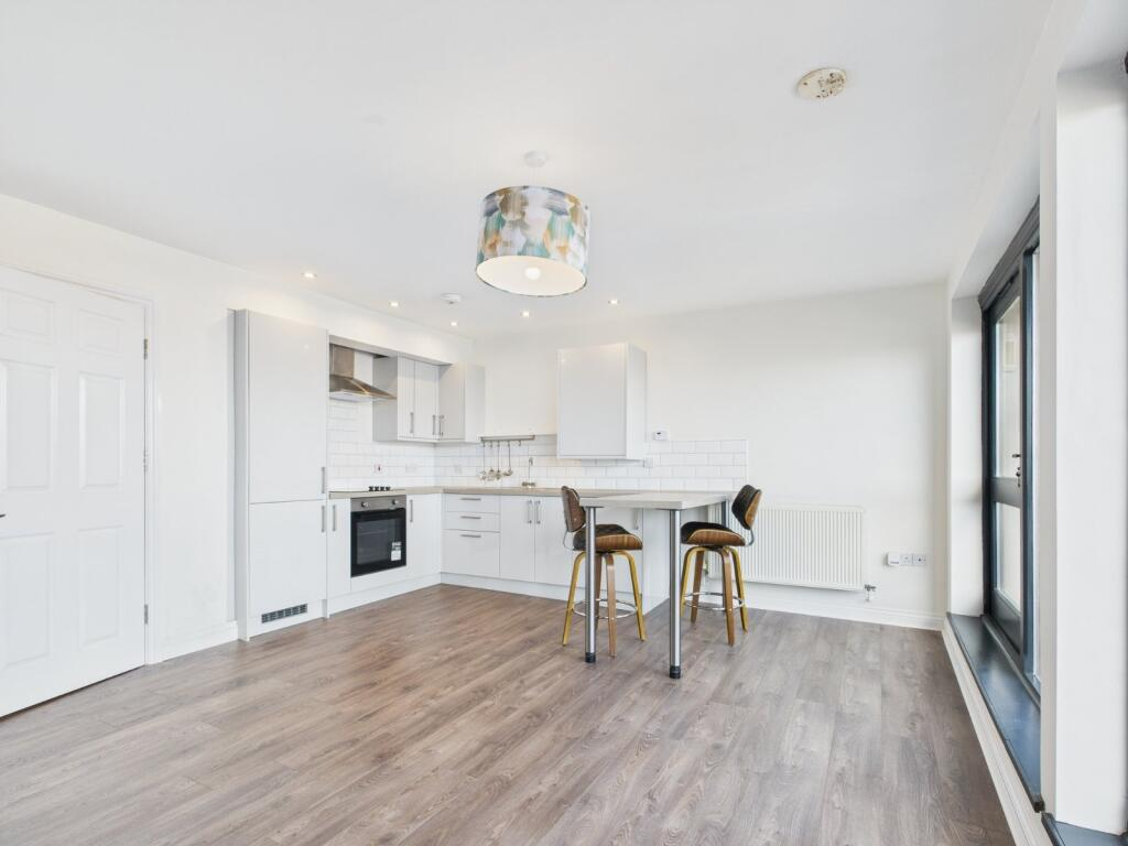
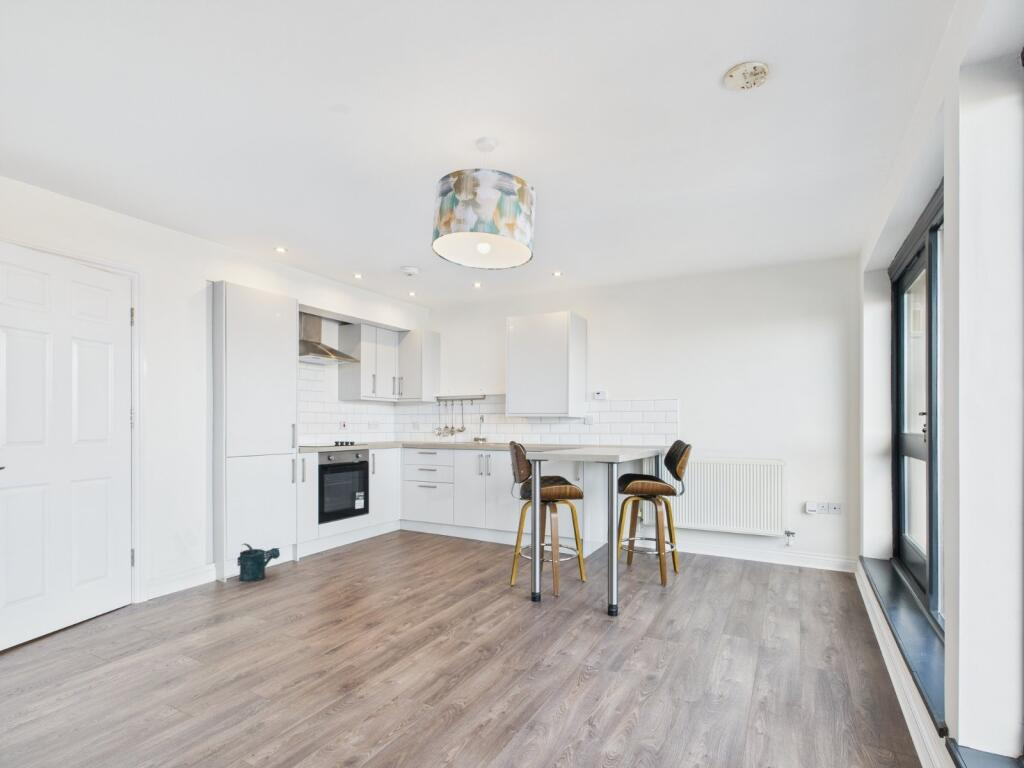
+ watering can [237,542,281,583]
